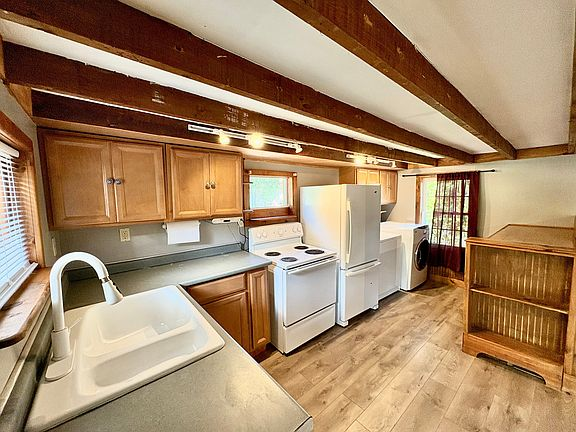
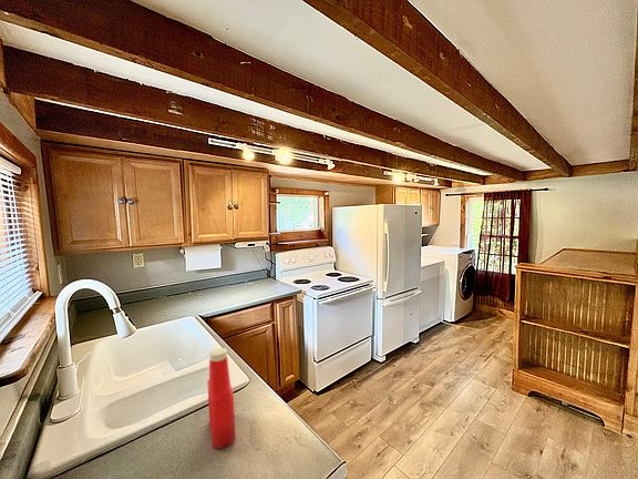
+ soap bottle [206,347,236,450]
